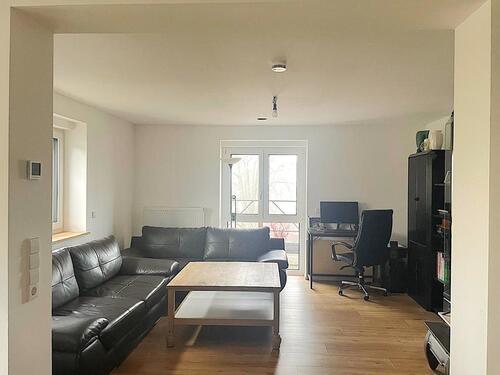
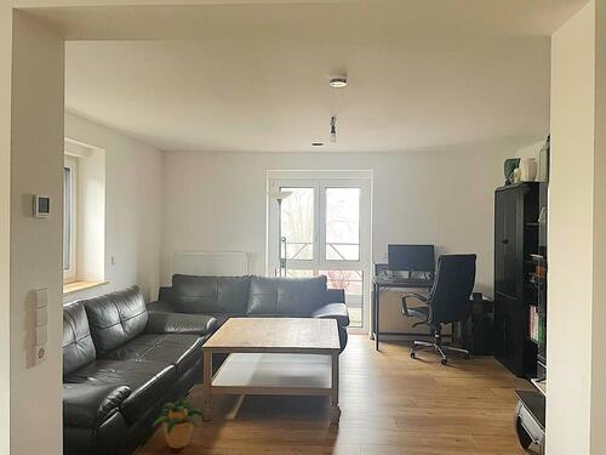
+ potted plant [152,398,206,449]
